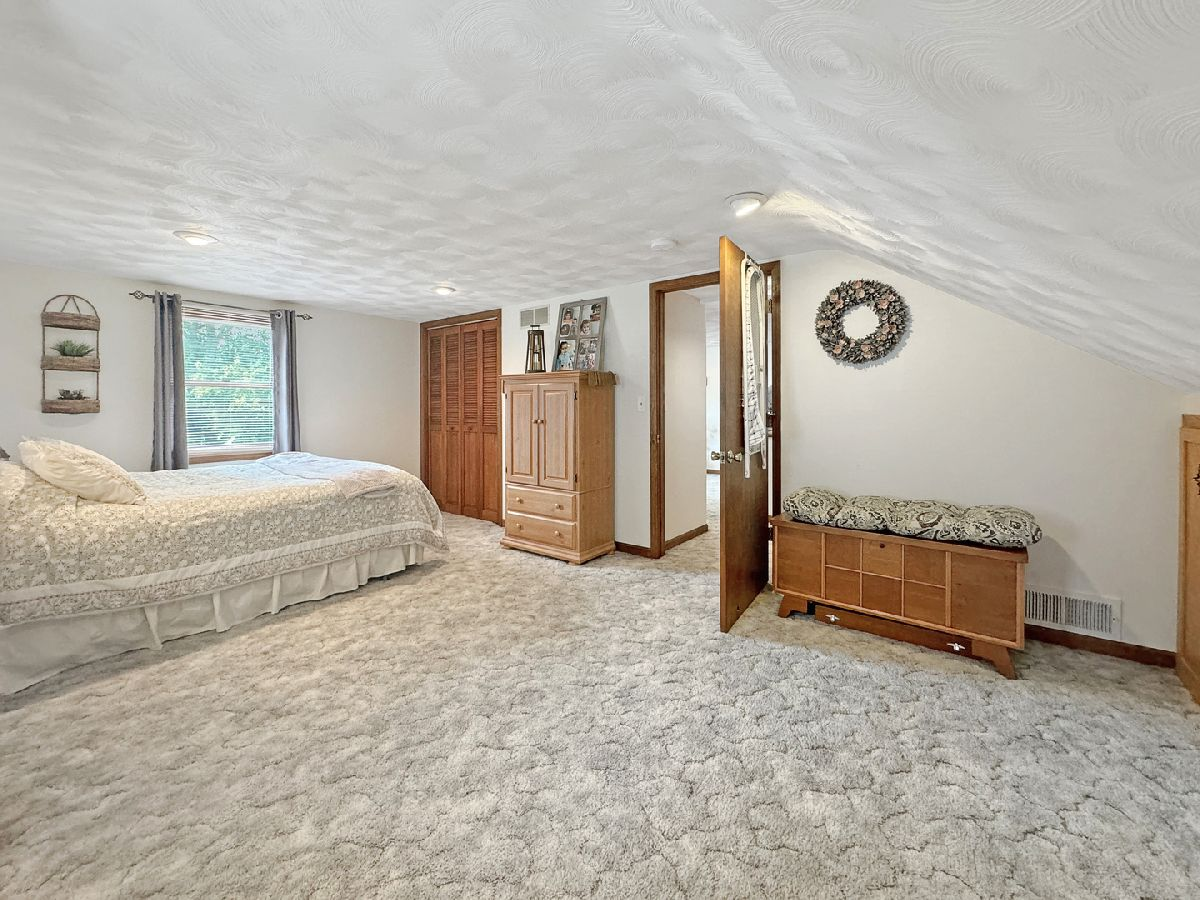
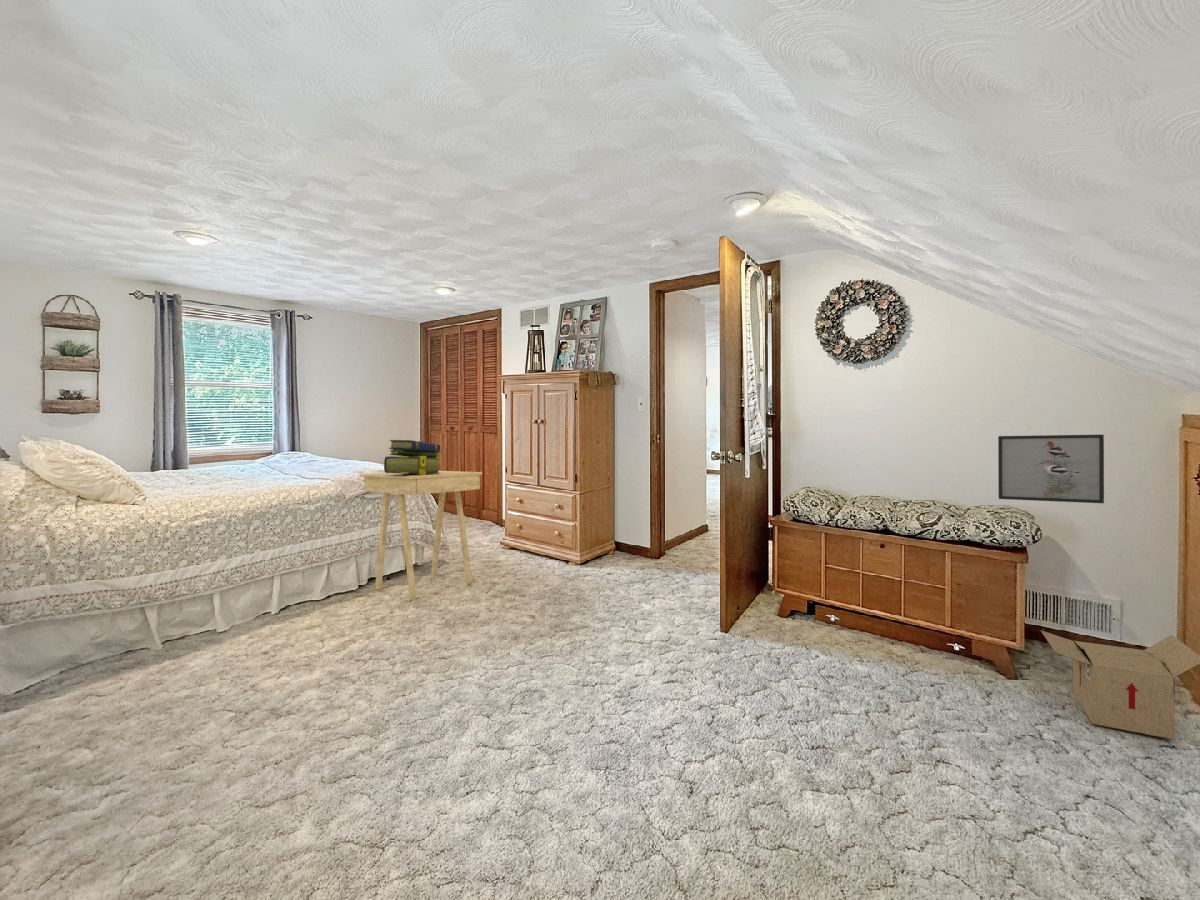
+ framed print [997,434,1105,504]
+ stack of books [383,439,442,475]
+ cardboard box [1039,629,1200,741]
+ side table [359,470,483,601]
